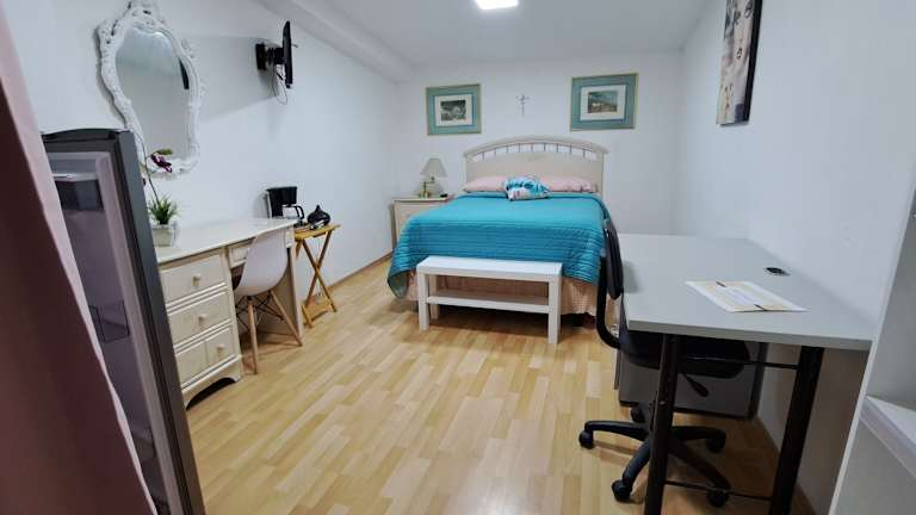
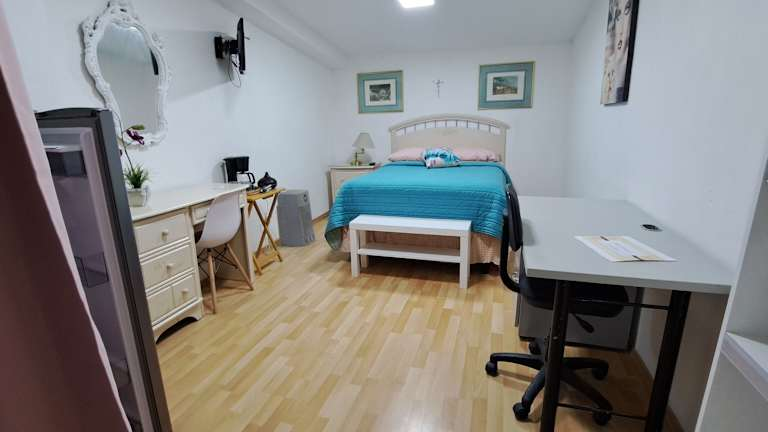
+ air purifier [275,188,317,247]
